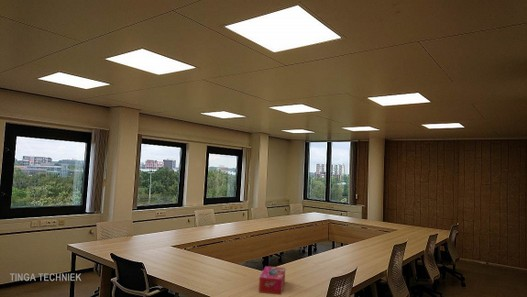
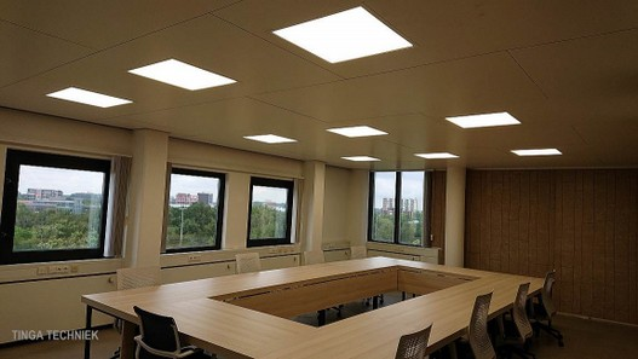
- tissue box [258,265,286,296]
